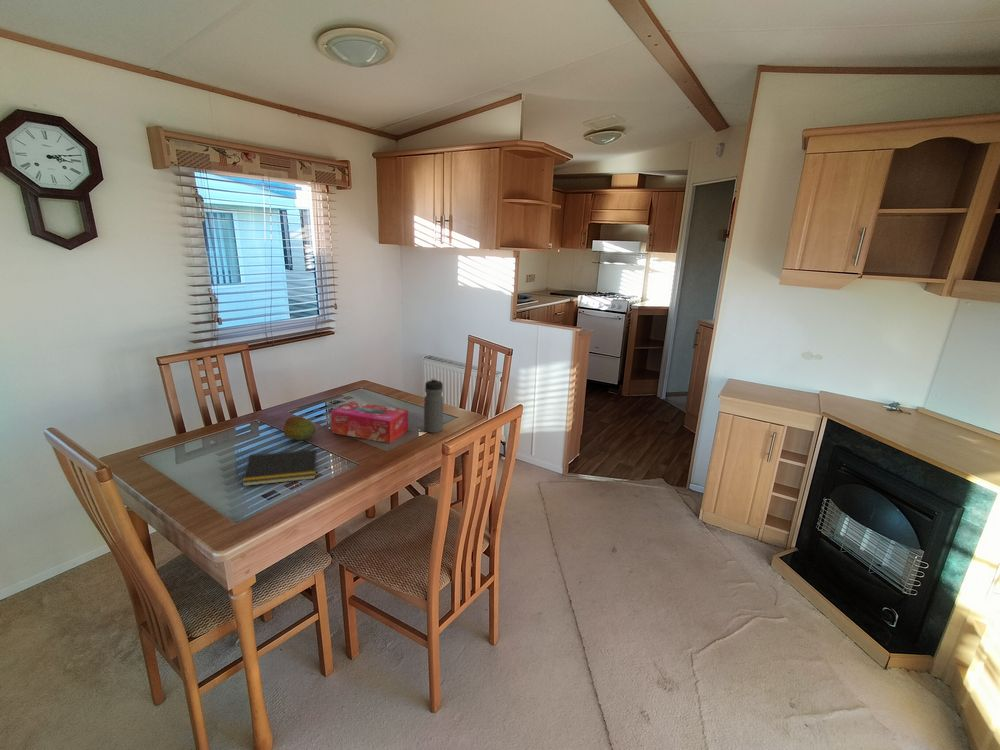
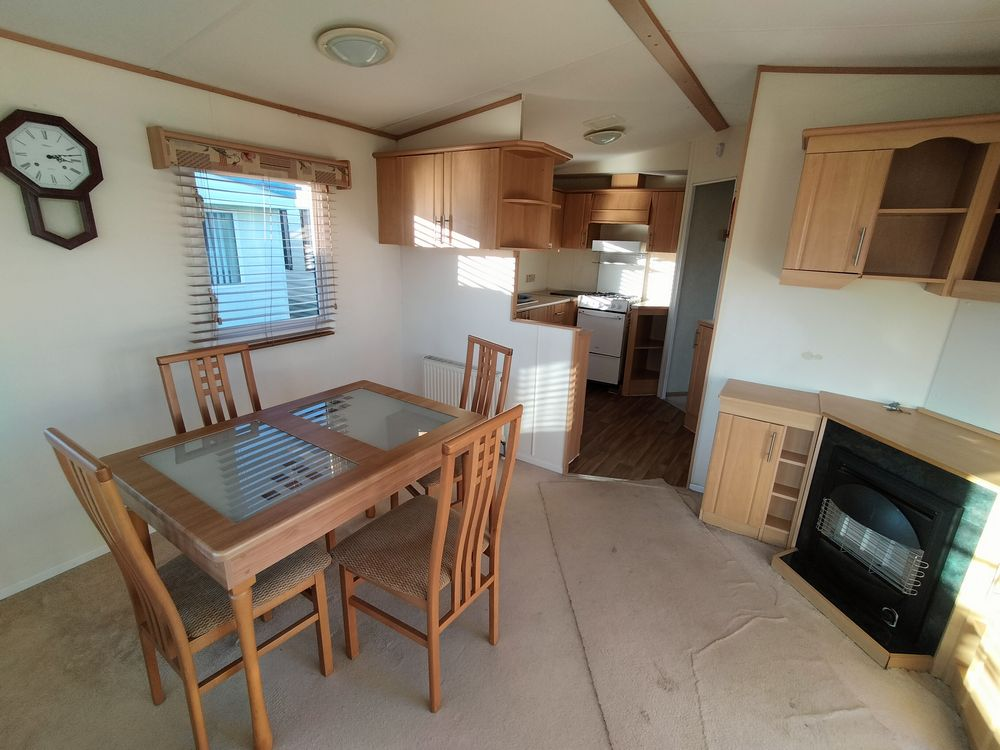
- tissue box [330,401,409,444]
- notepad [241,448,318,487]
- water bottle [423,377,444,434]
- fruit [282,415,317,441]
